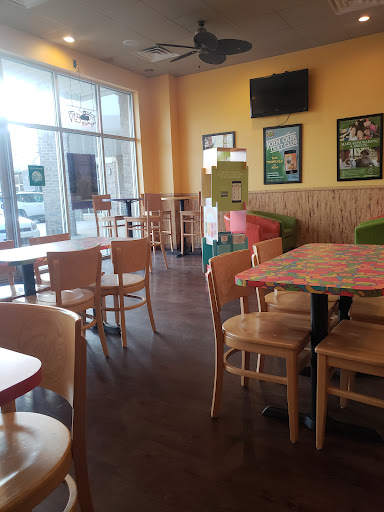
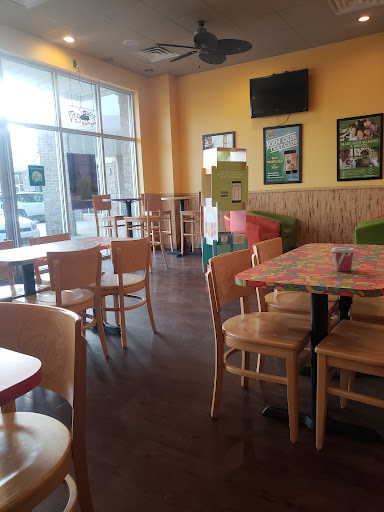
+ cup [330,246,356,272]
